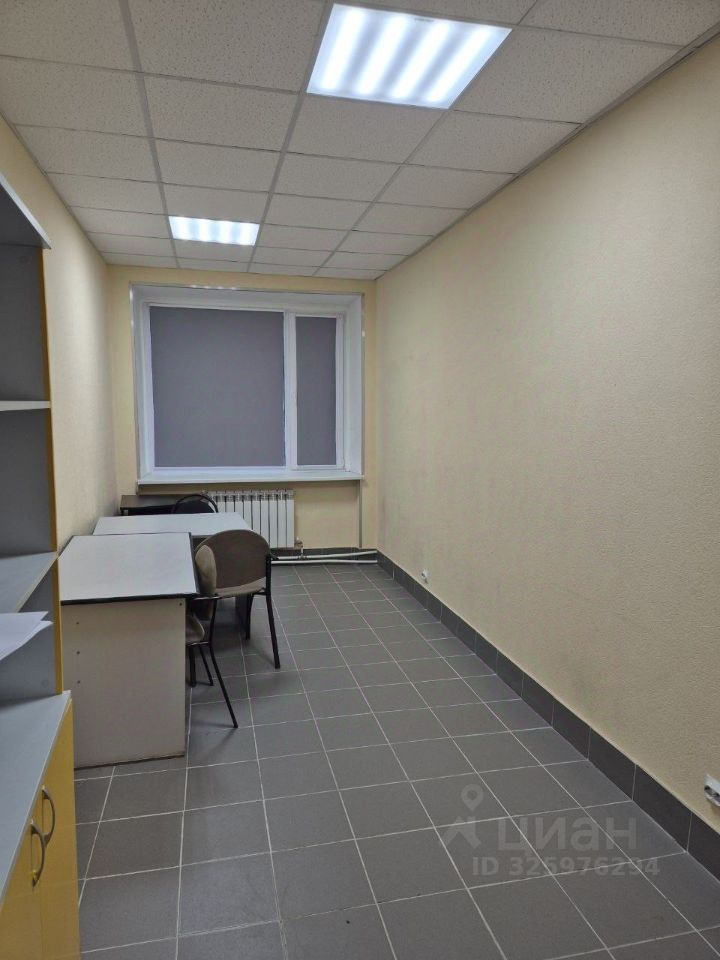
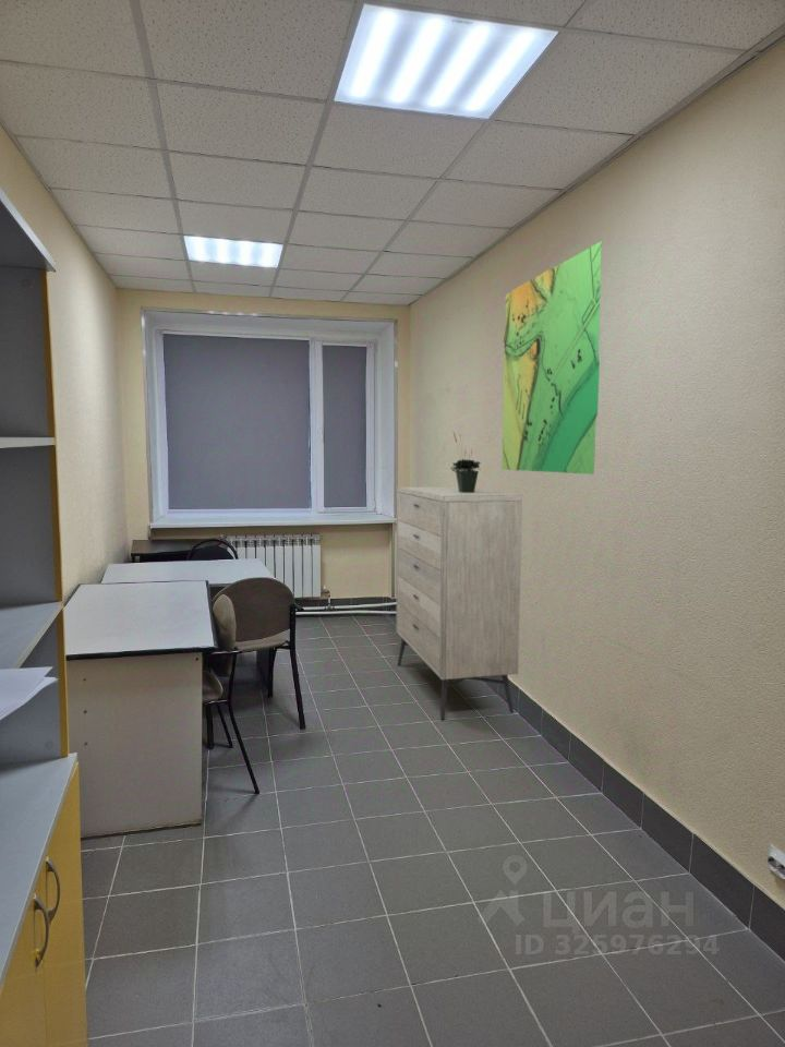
+ dresser [395,485,523,721]
+ map [500,240,603,476]
+ potted plant [450,432,482,493]
